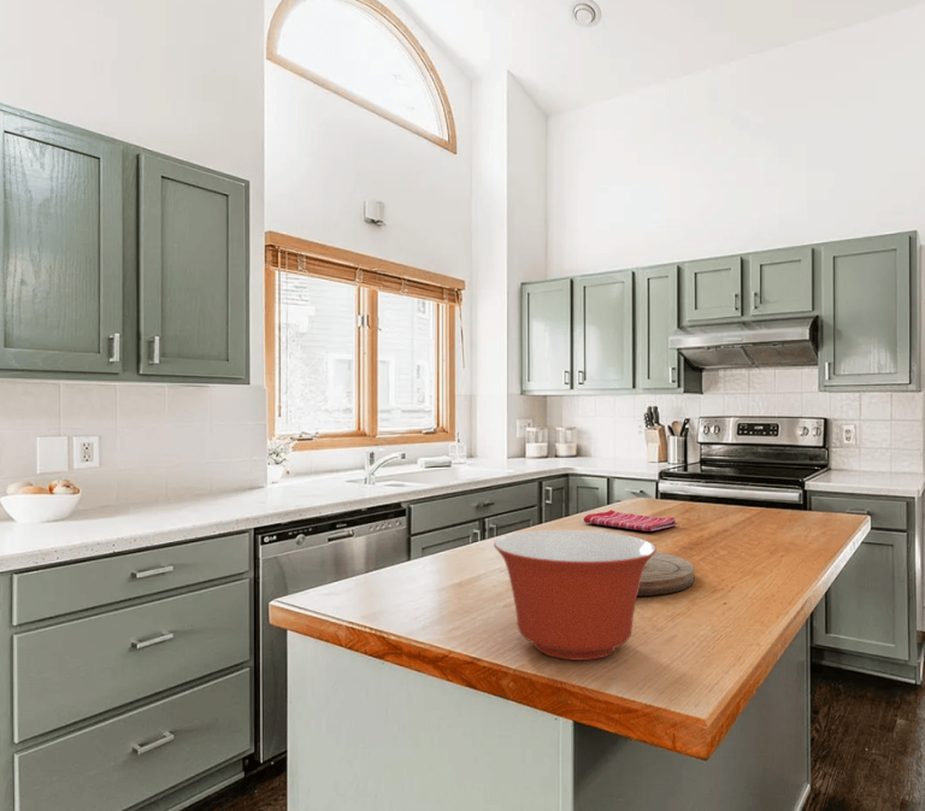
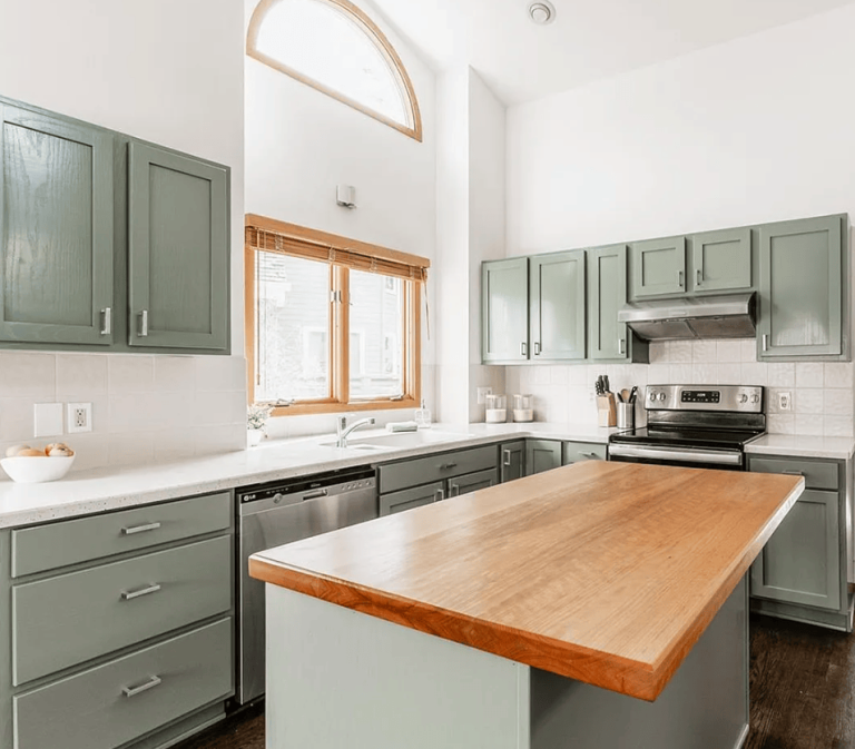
- cutting board [637,551,695,597]
- mixing bowl [493,529,658,662]
- dish towel [583,509,678,533]
